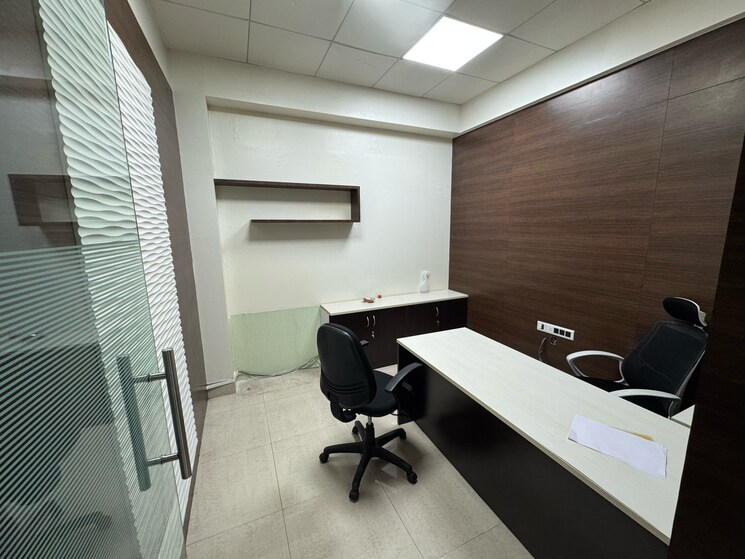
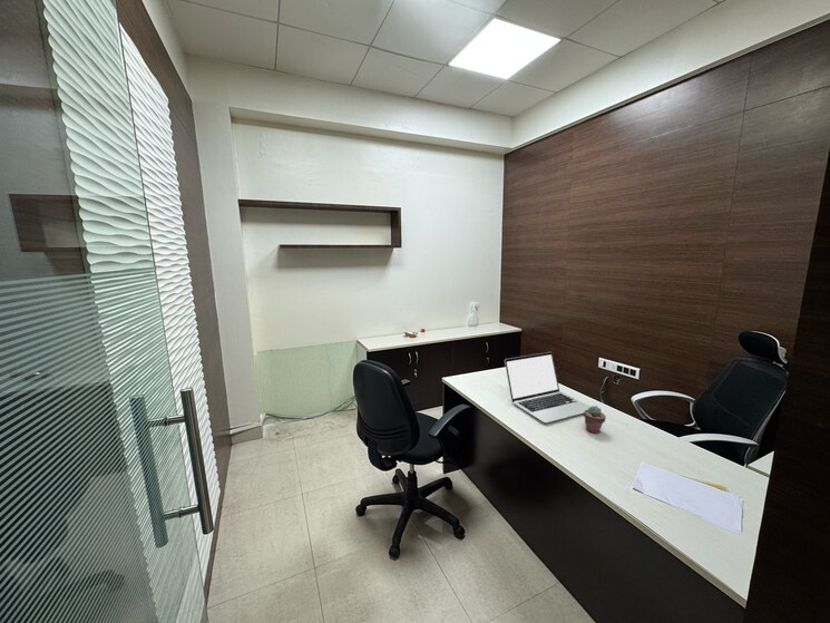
+ potted succulent [583,405,607,435]
+ laptop [504,351,592,424]
